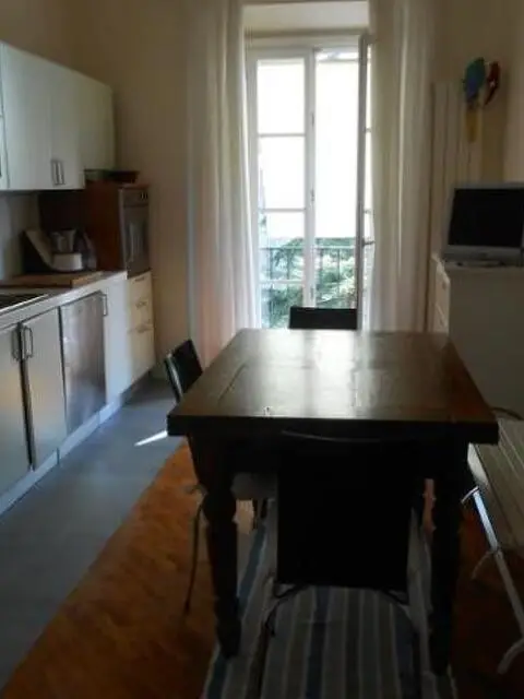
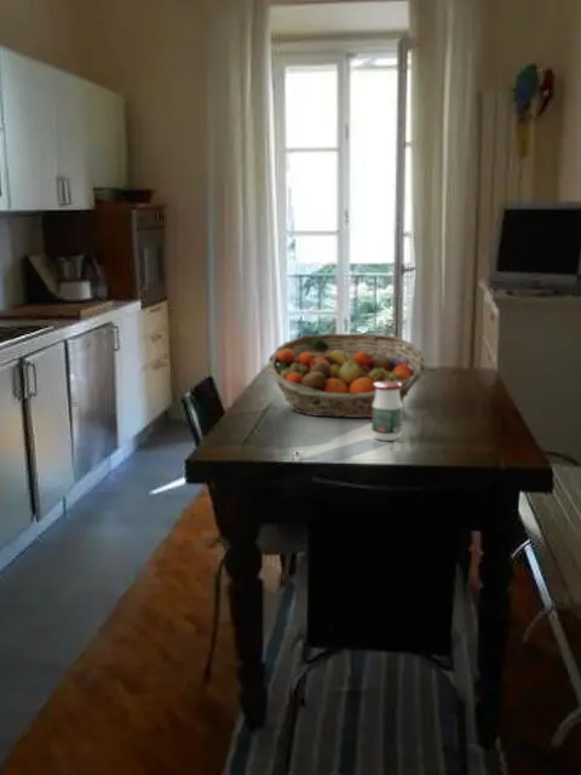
+ jar [370,381,404,442]
+ fruit basket [265,332,427,419]
